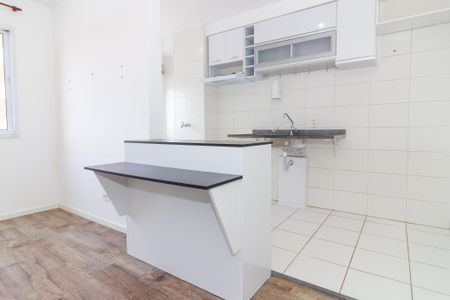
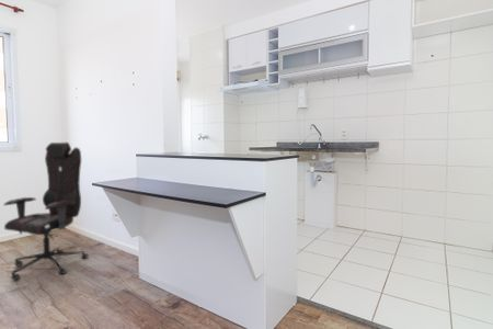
+ office chair [2,141,89,281]
